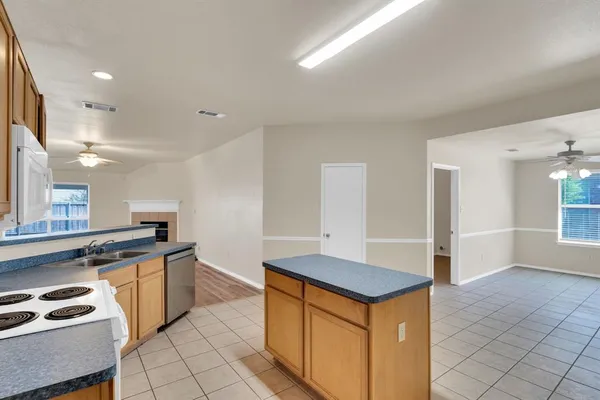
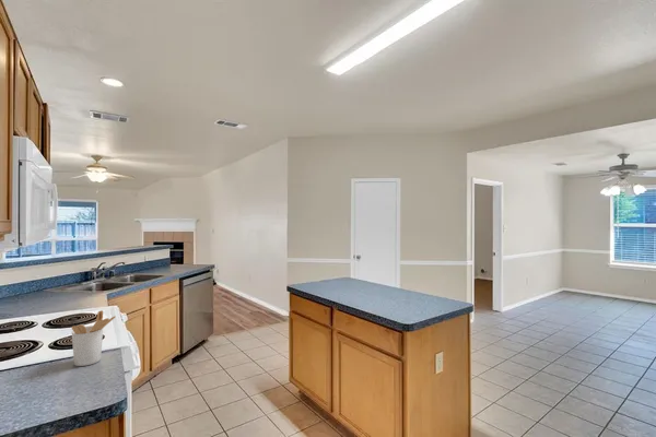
+ utensil holder [71,309,117,367]
